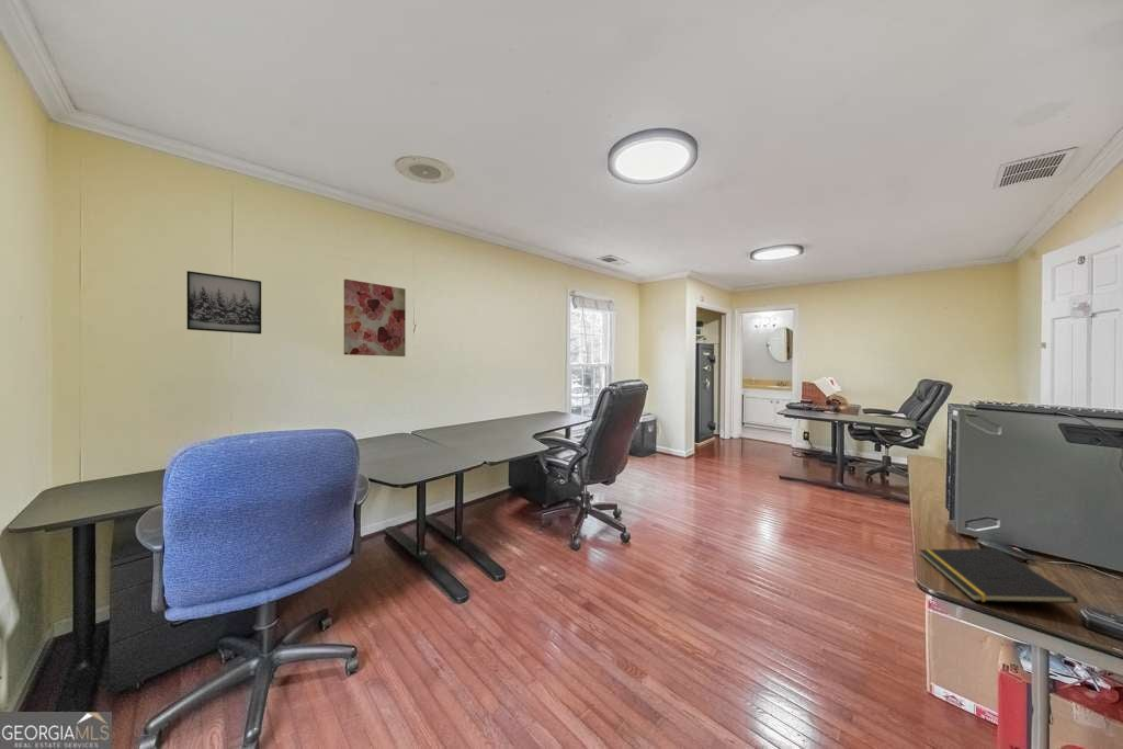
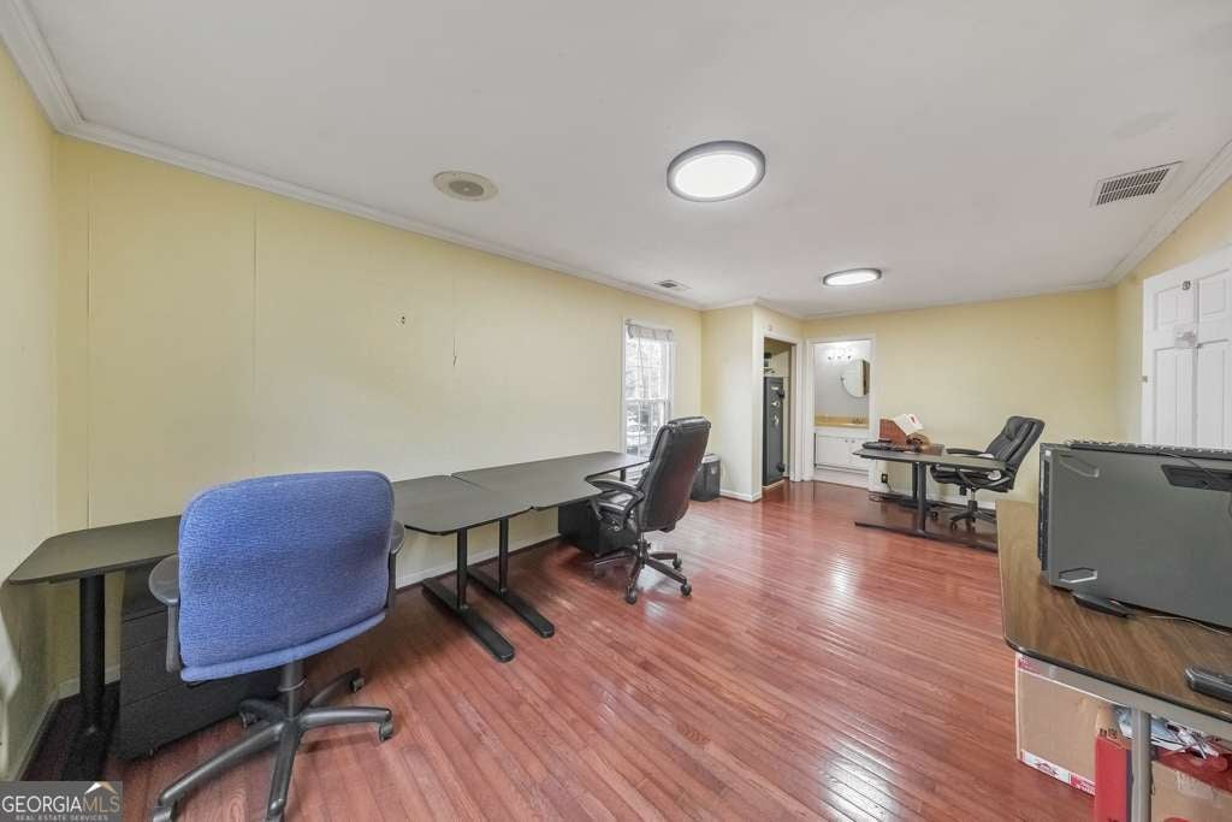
- wall art [185,270,262,336]
- notepad [918,547,1079,604]
- wall art [343,279,407,358]
